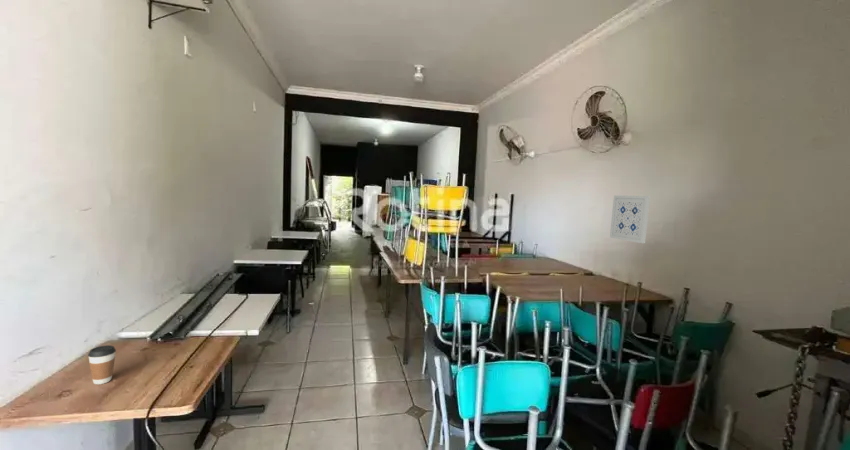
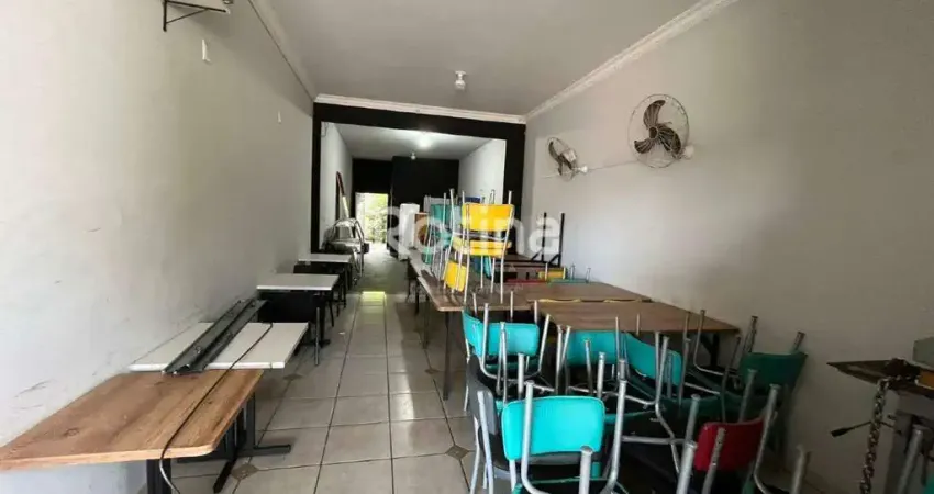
- wall art [609,194,651,244]
- coffee cup [87,344,117,385]
